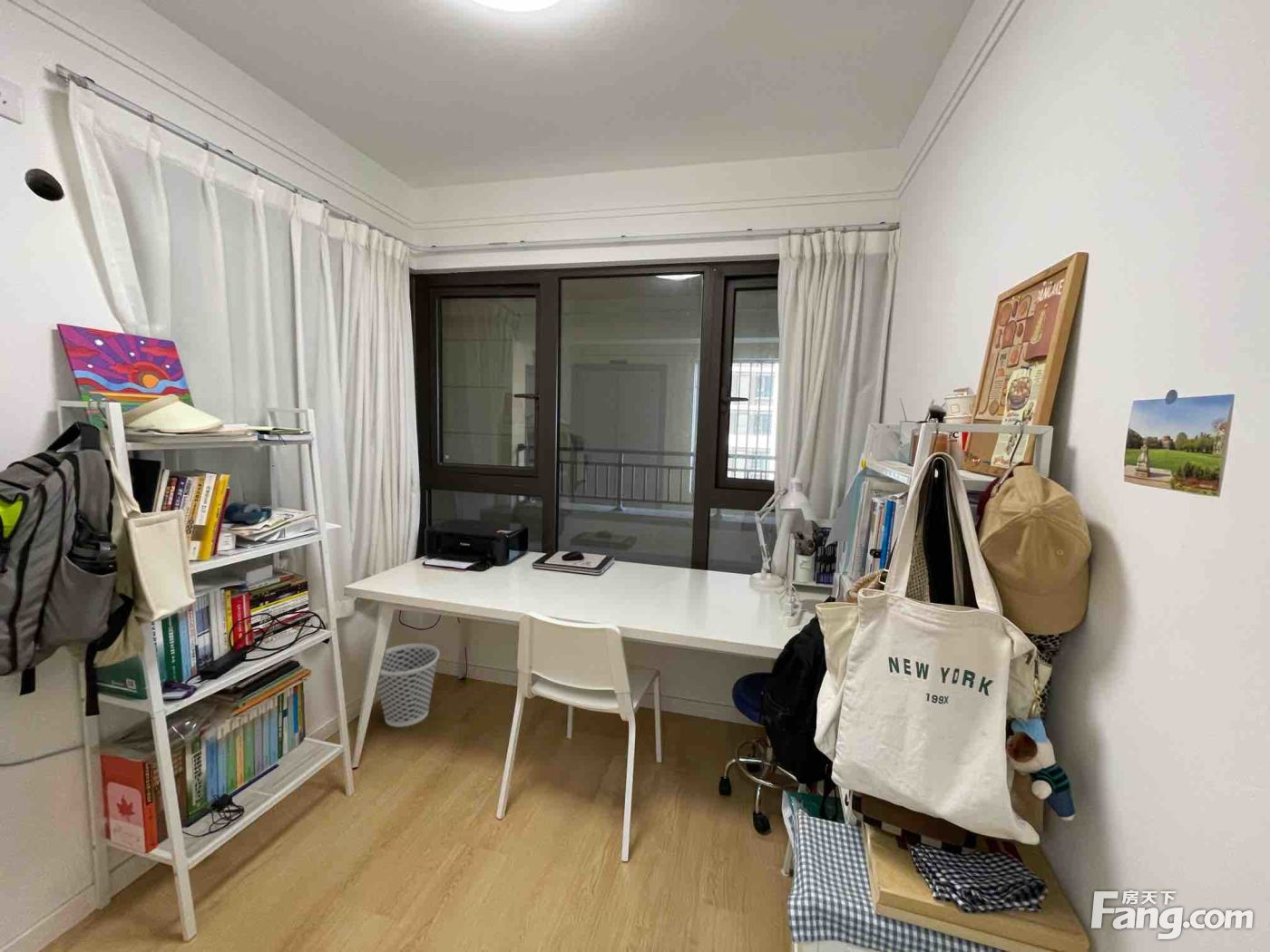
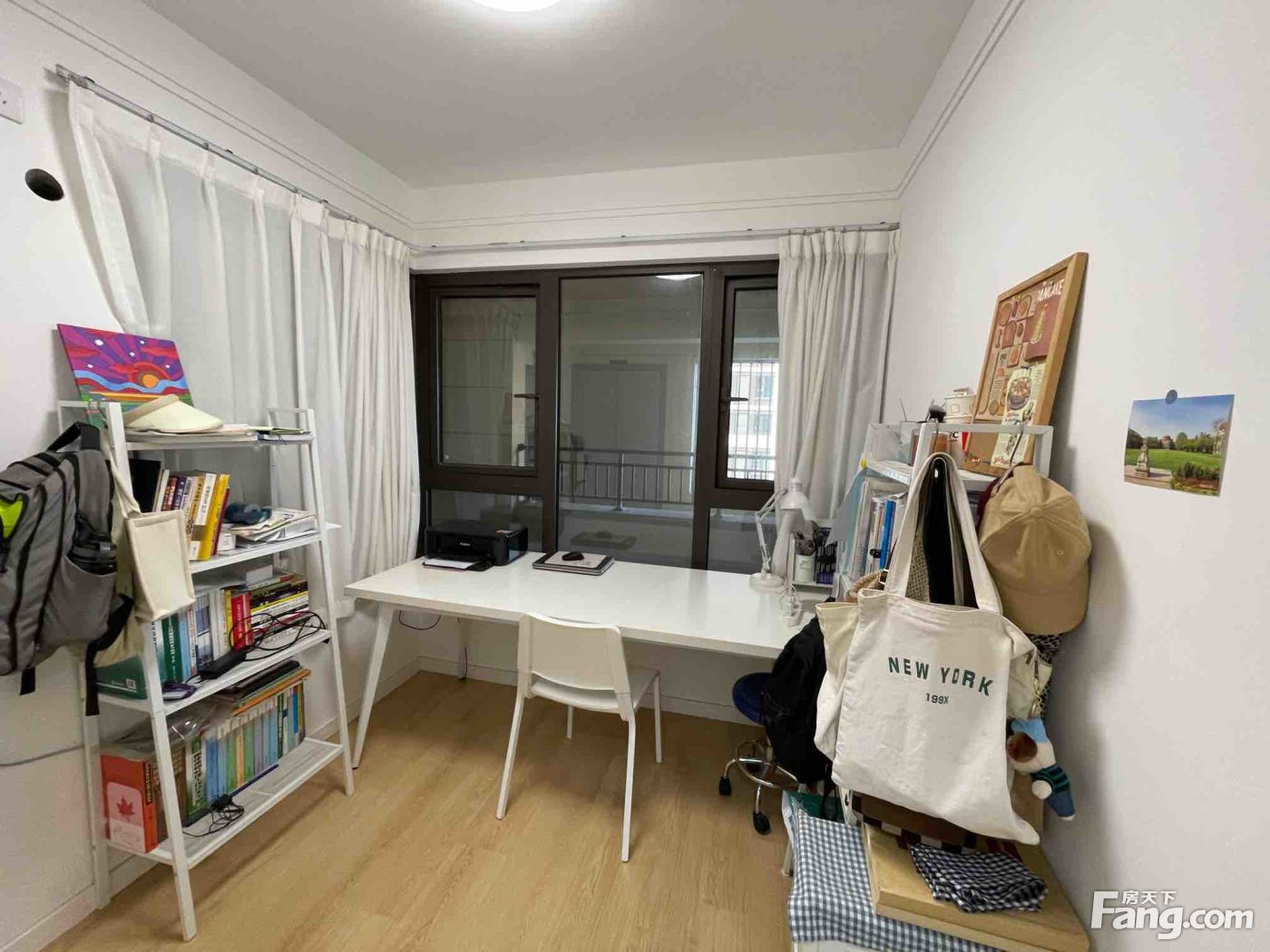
- wastebasket [376,643,440,728]
